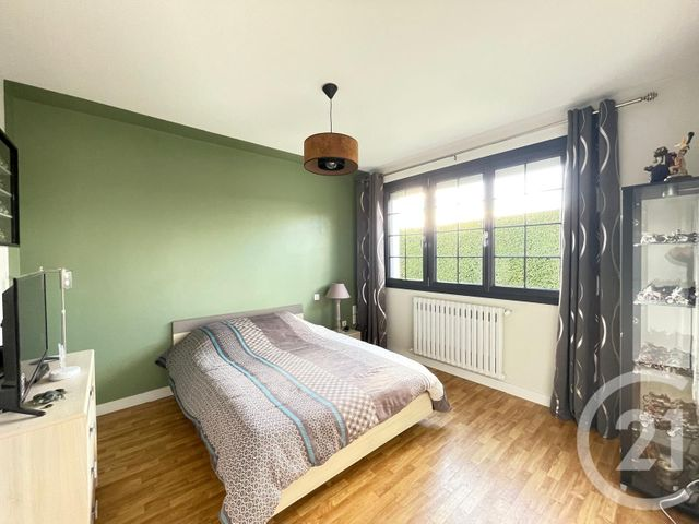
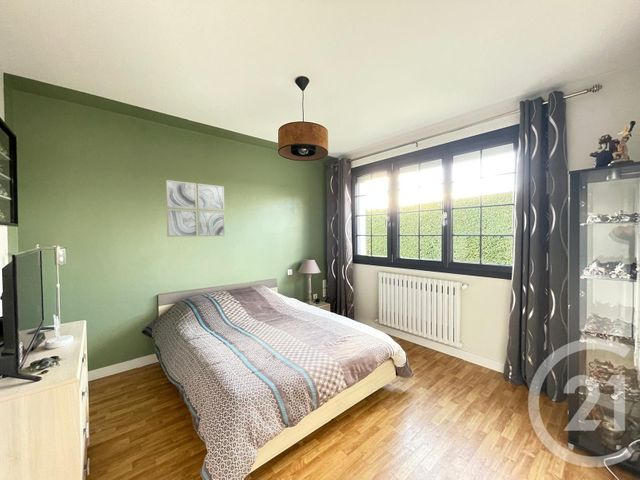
+ wall art [165,179,226,238]
